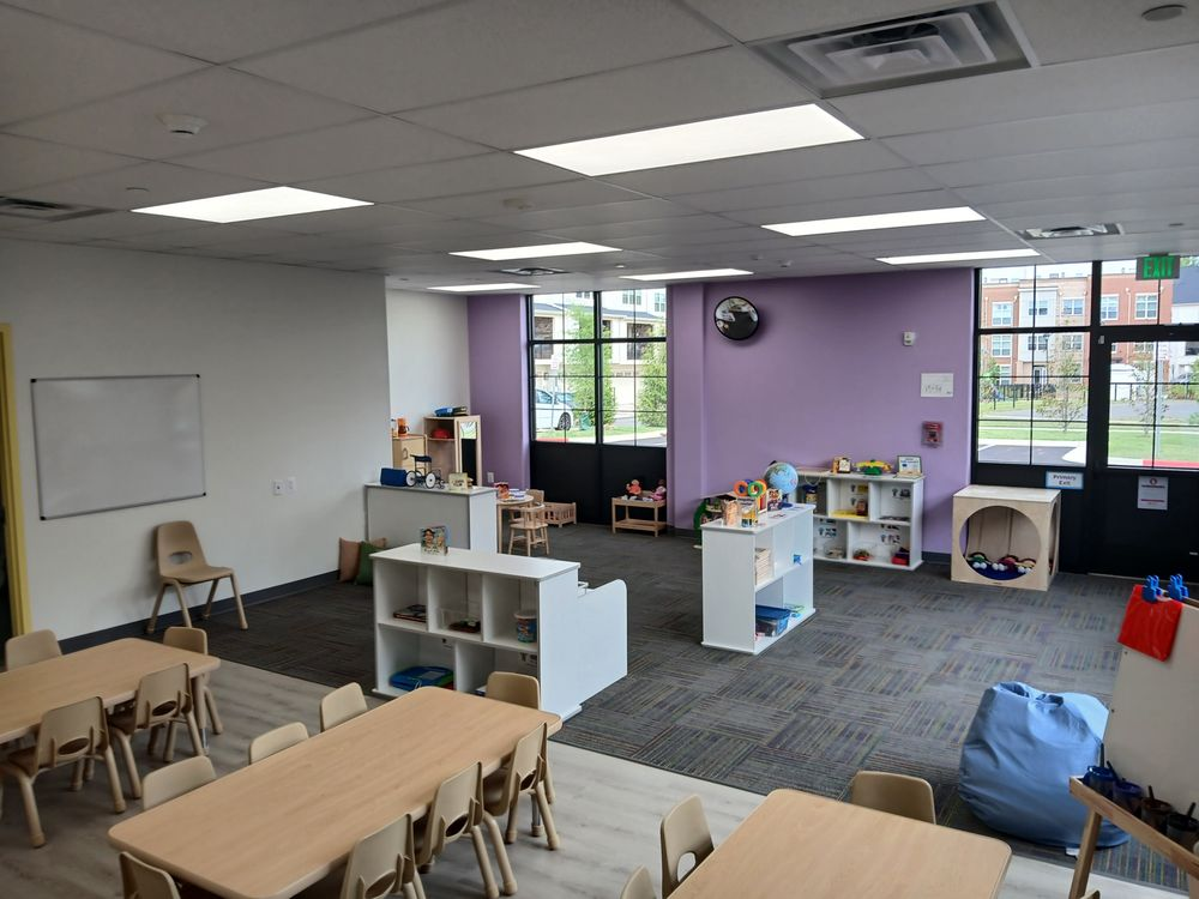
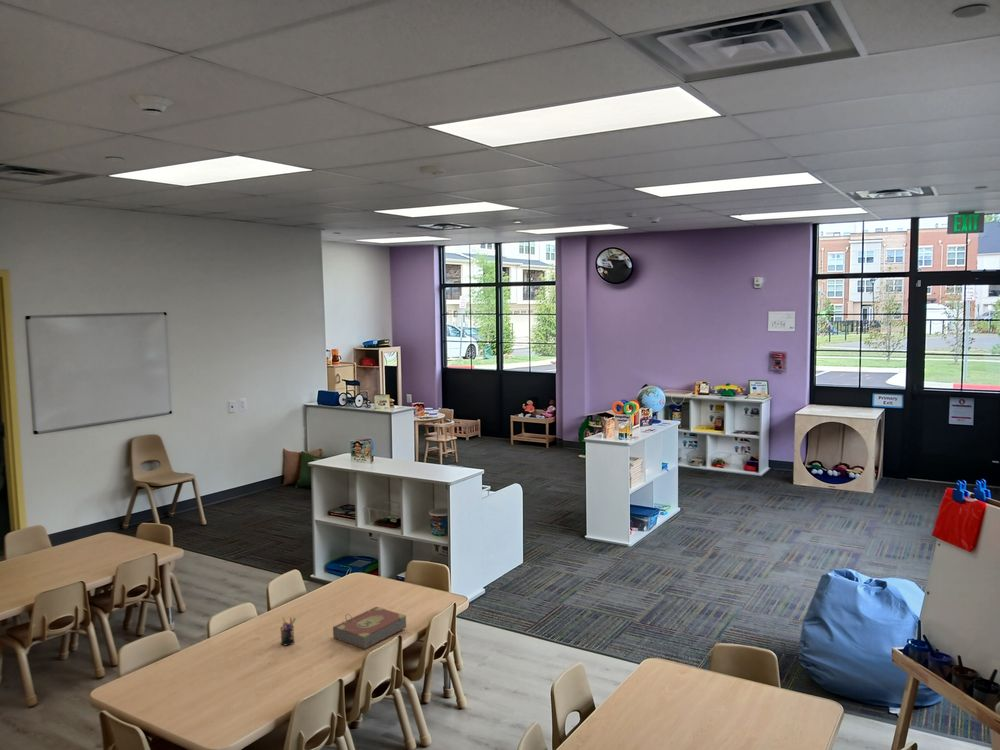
+ book [332,606,407,650]
+ pen holder [279,616,297,646]
